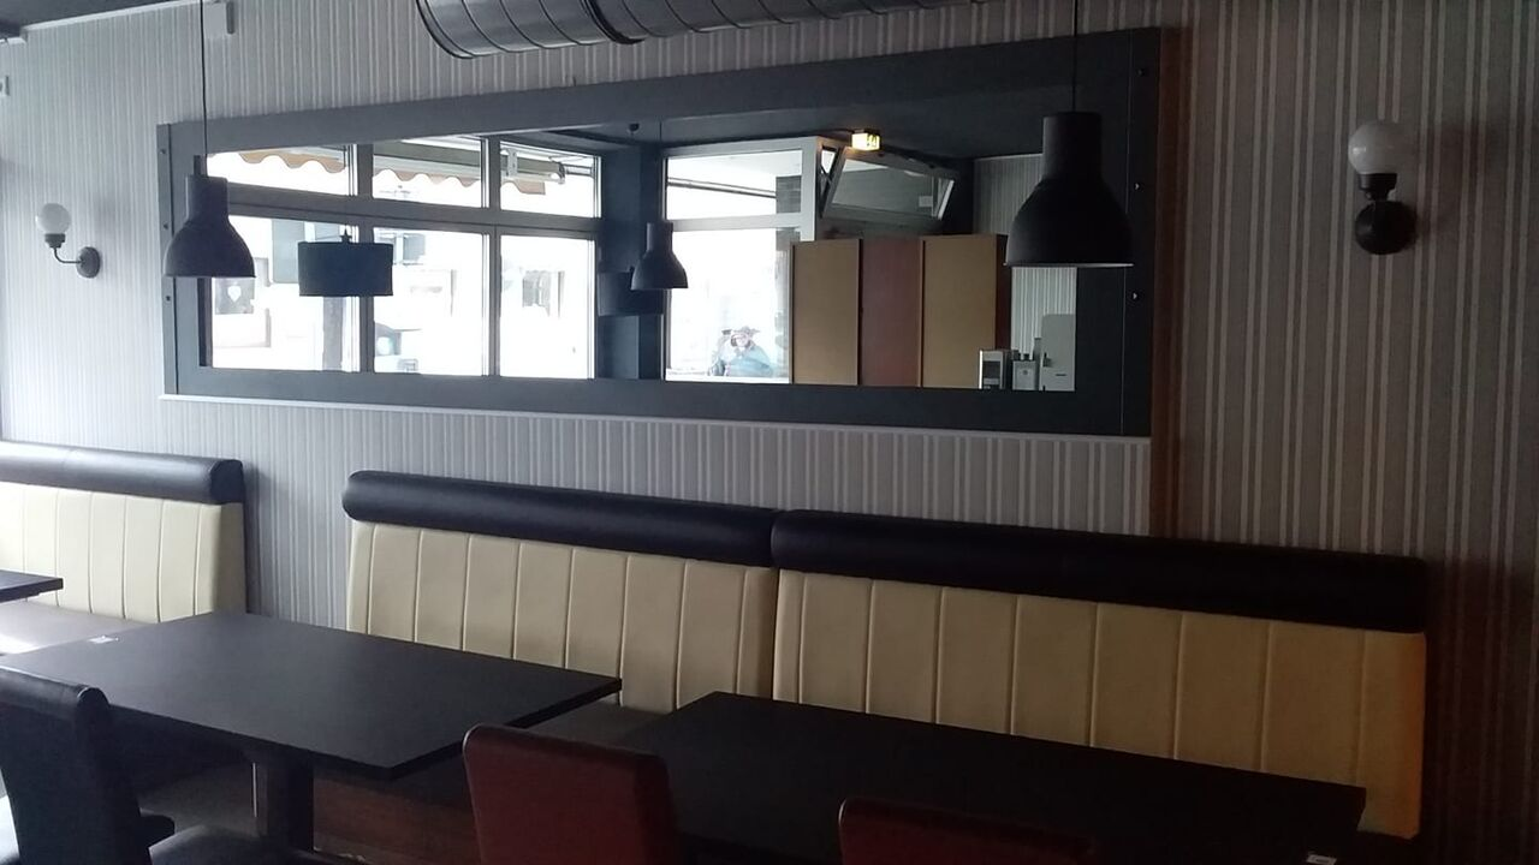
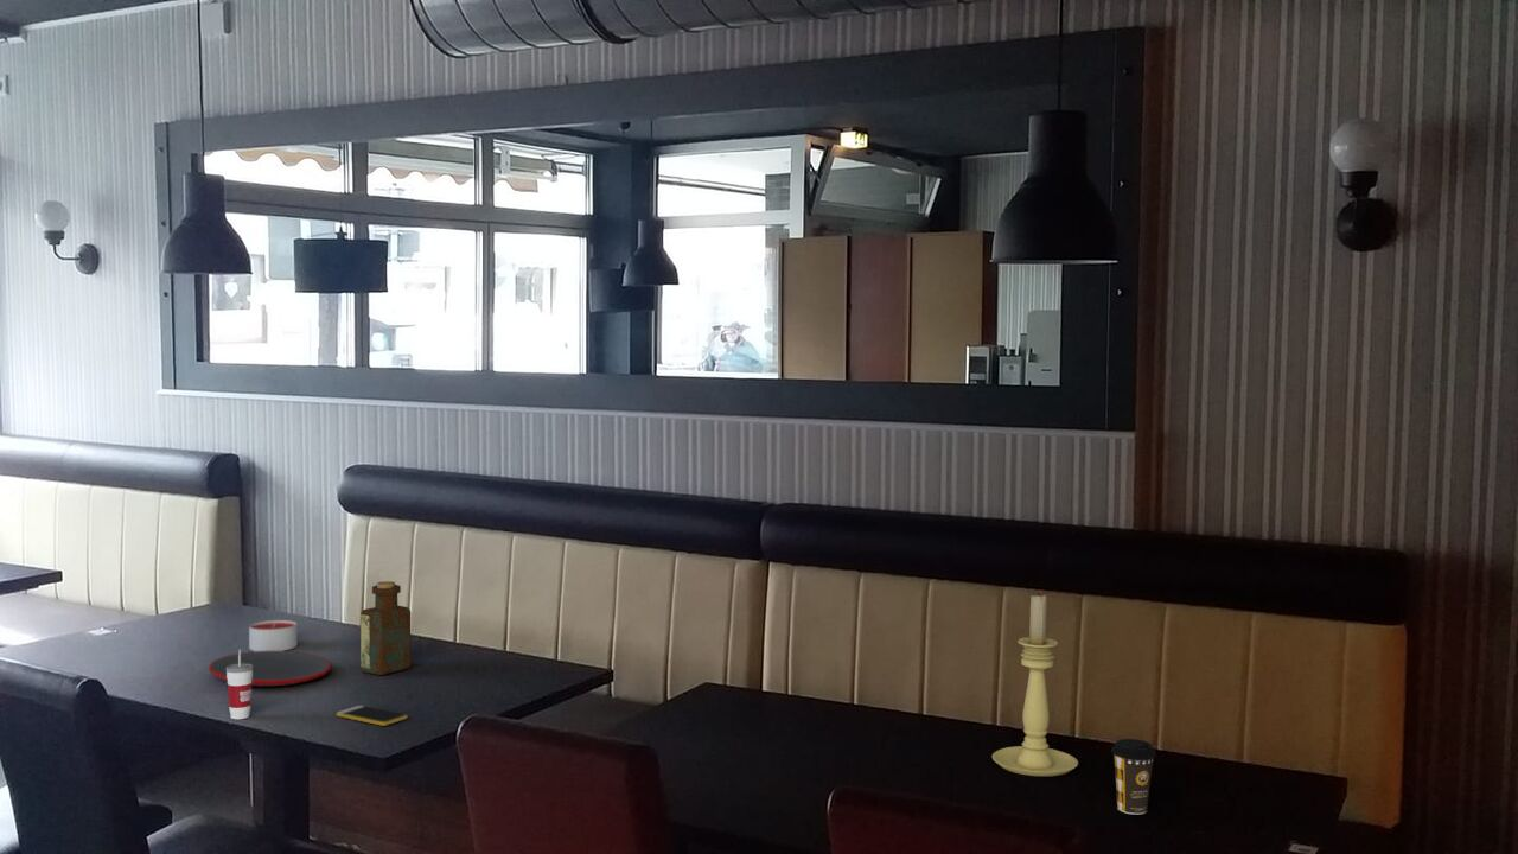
+ smartphone [334,705,409,727]
+ cup [227,649,253,720]
+ candle holder [991,592,1079,777]
+ coffee cup [1110,738,1157,816]
+ plate [208,650,332,687]
+ candle [248,619,298,651]
+ bottle [359,580,412,676]
